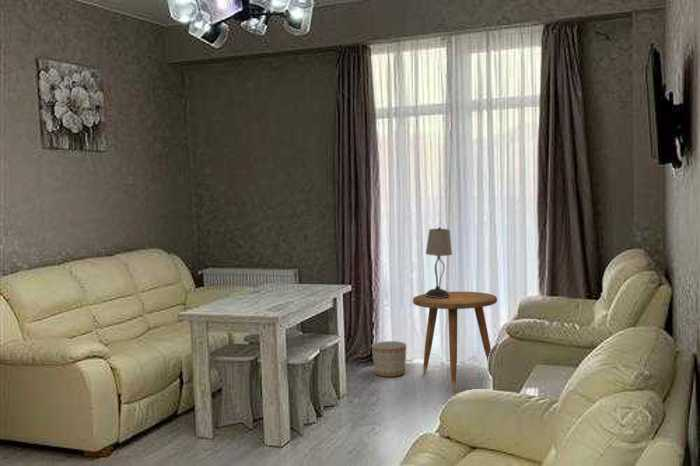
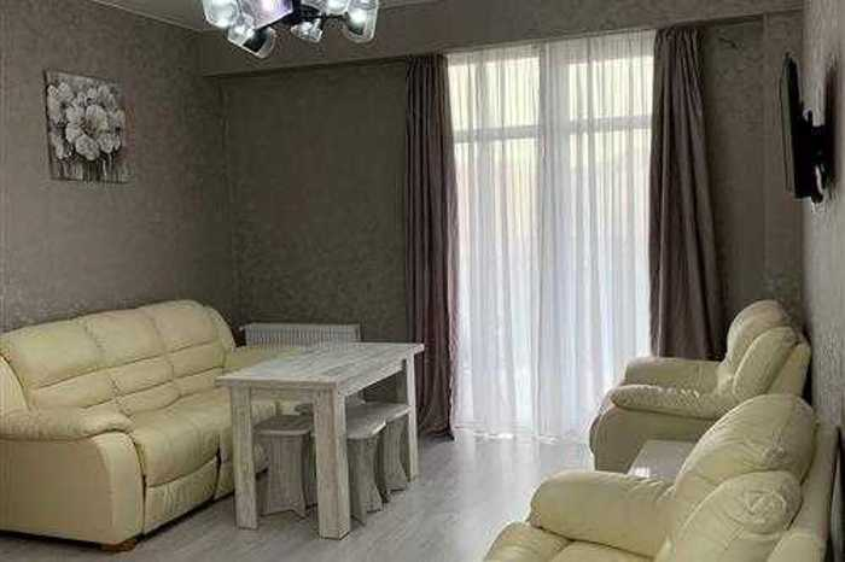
- planter [371,340,407,378]
- table lamp [424,226,453,298]
- side table [412,291,498,393]
